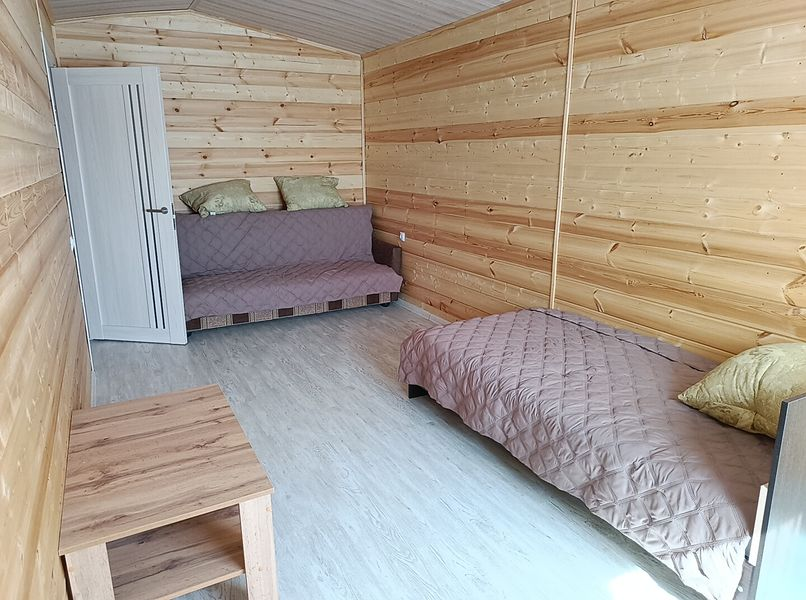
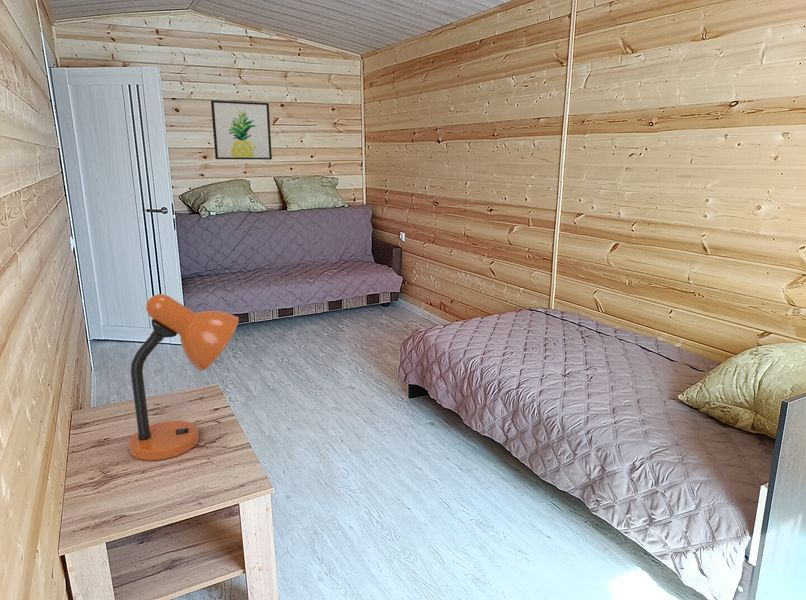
+ desk lamp [128,293,240,461]
+ wall art [210,99,273,161]
